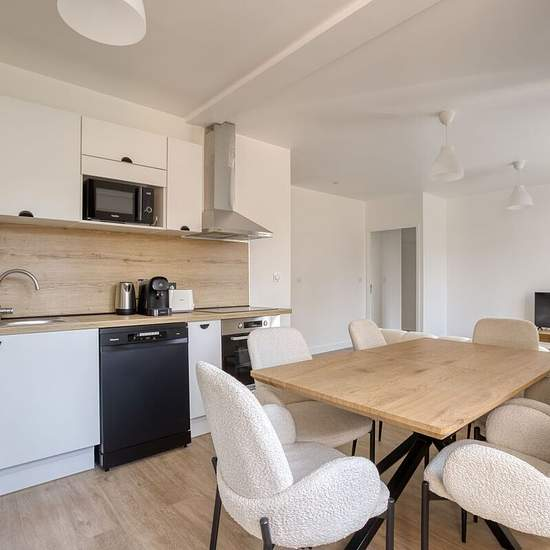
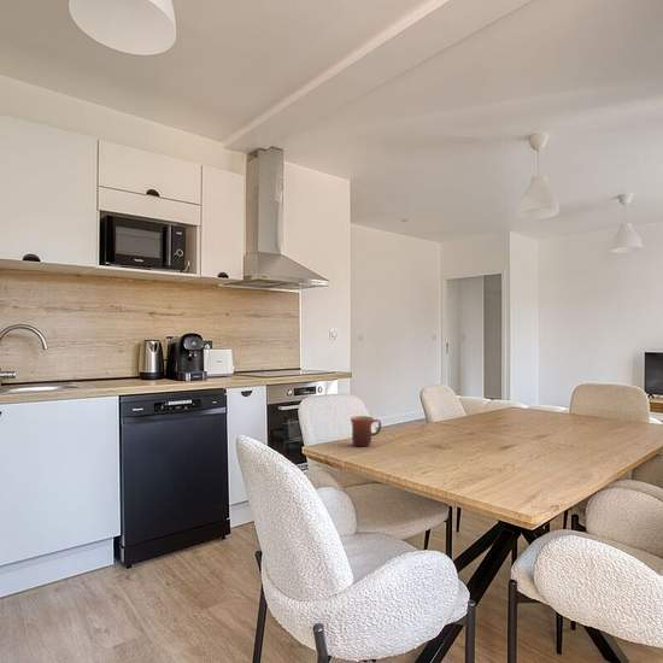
+ mug [350,415,382,447]
